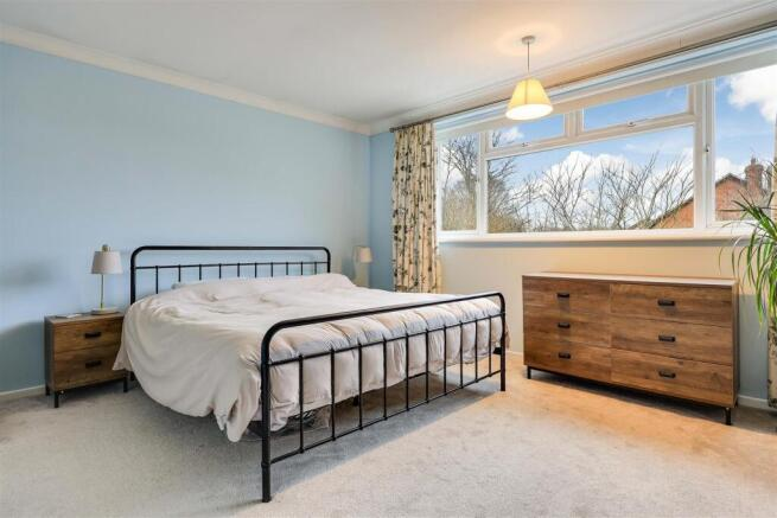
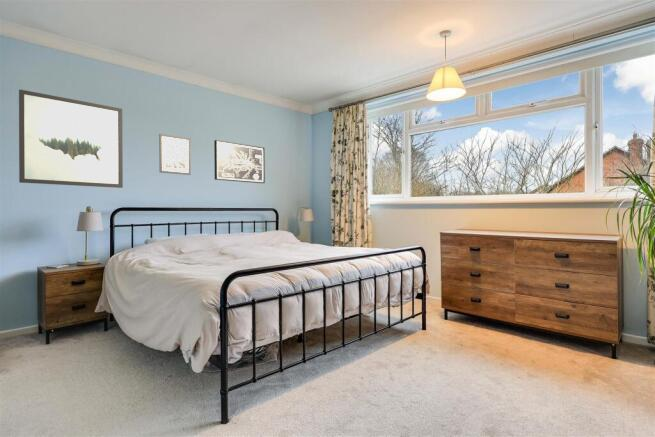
+ wall art [18,89,124,189]
+ wall art [158,133,192,176]
+ wall art [213,139,266,184]
